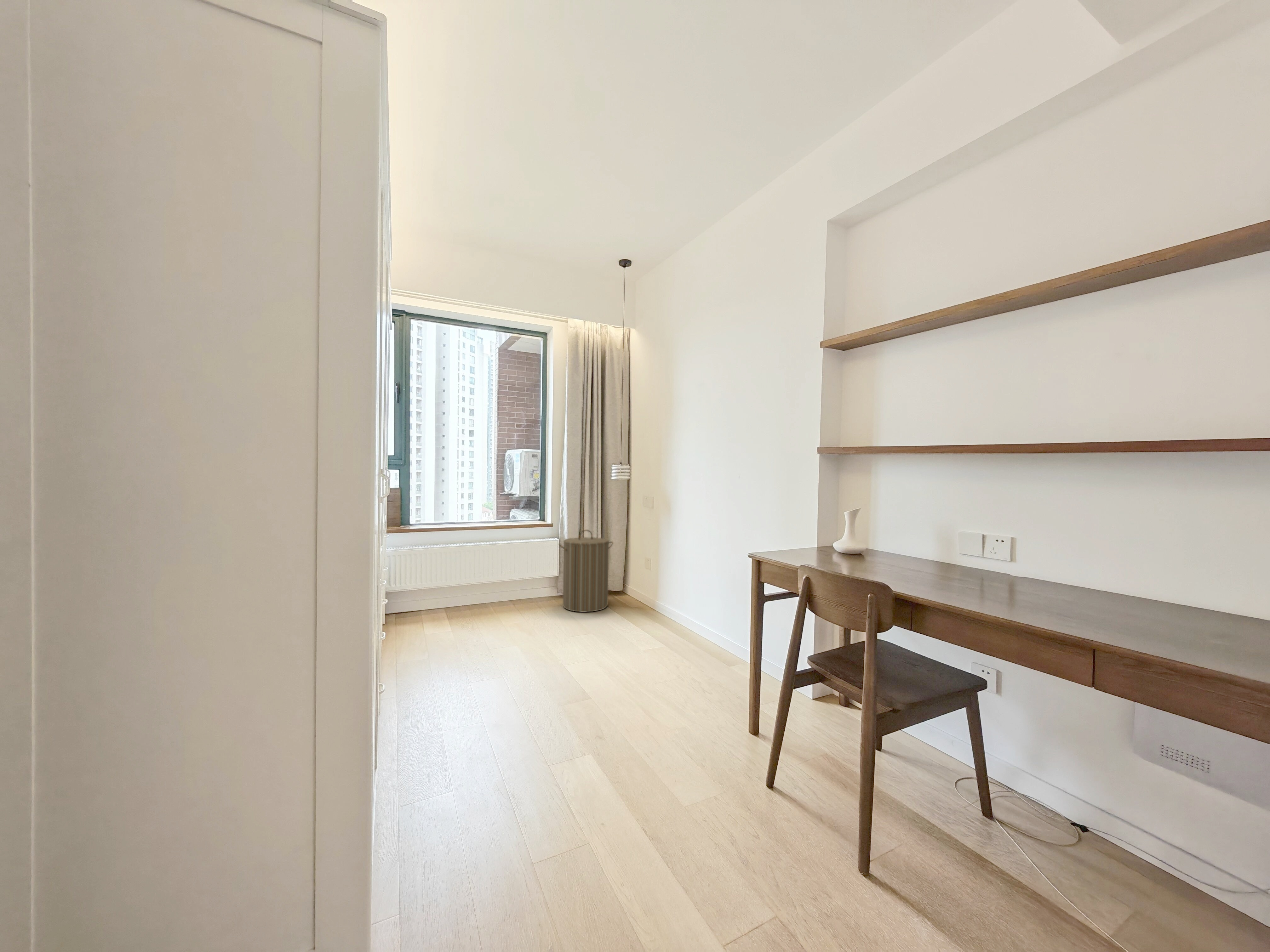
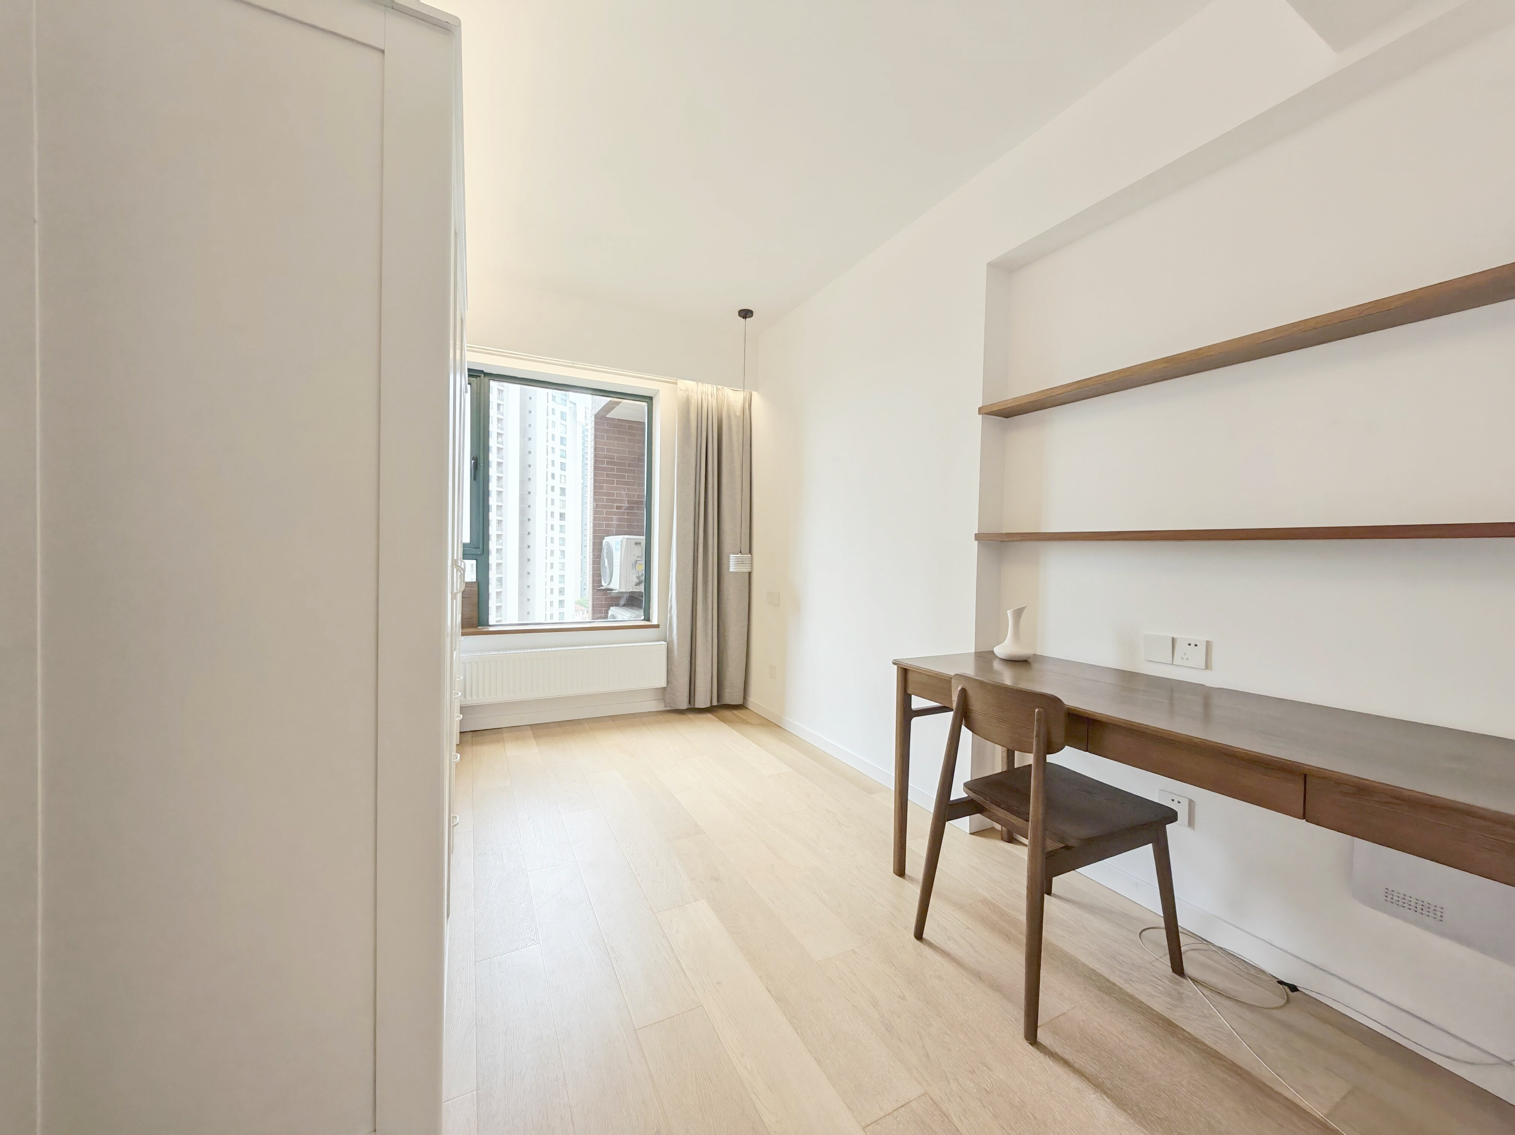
- laundry hamper [558,529,613,612]
